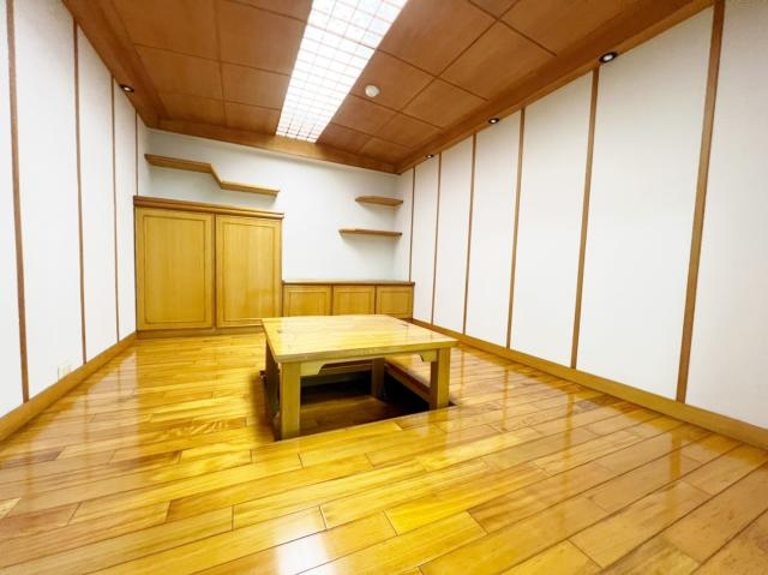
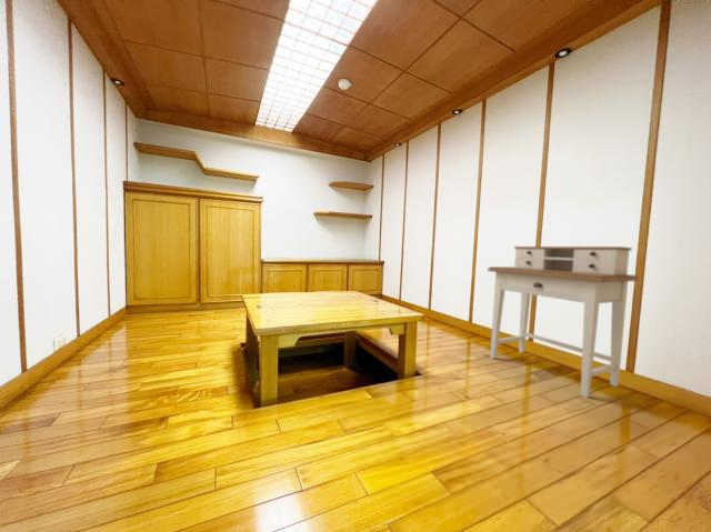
+ desk [487,245,640,399]
